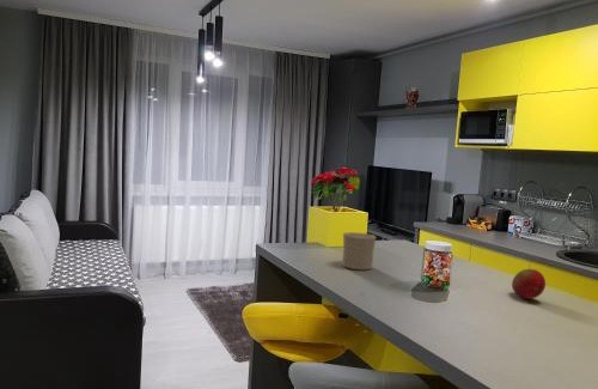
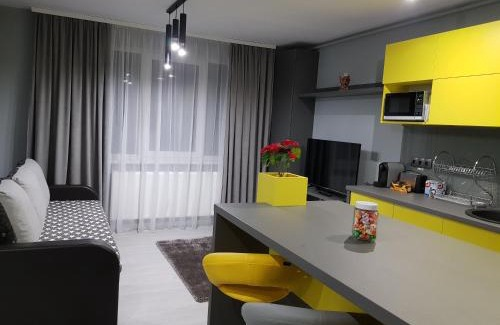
- fruit [511,268,547,300]
- cup [341,231,377,271]
